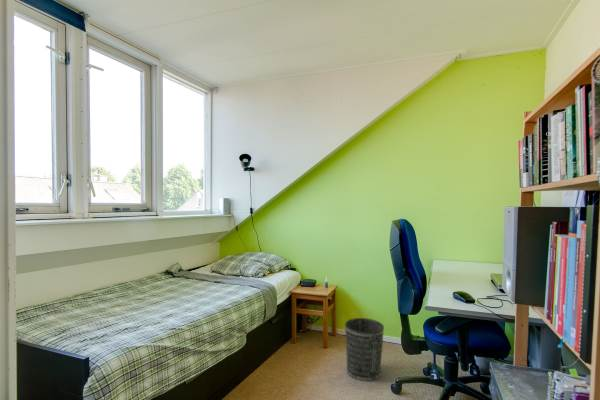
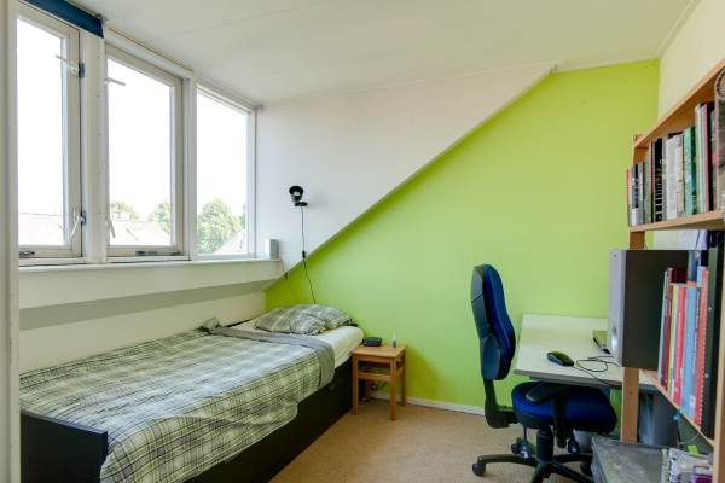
- wastebasket [344,317,385,382]
